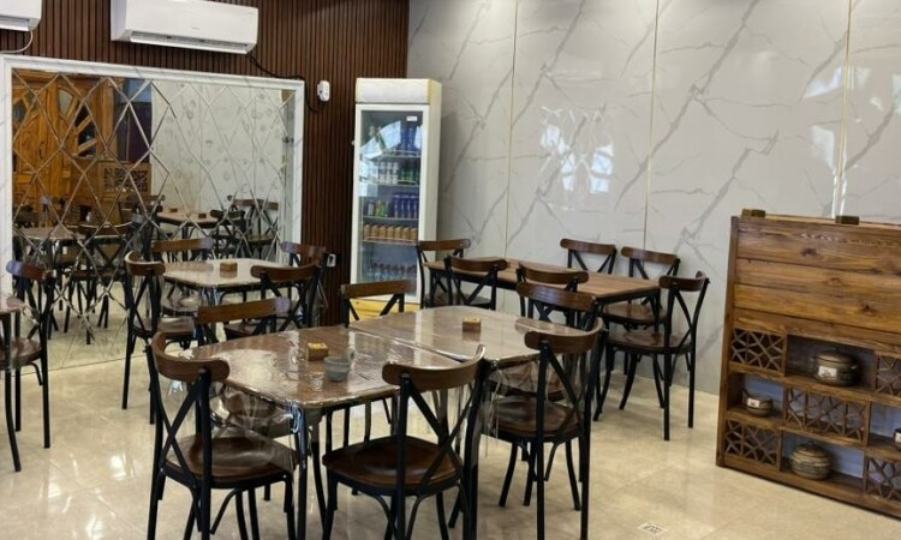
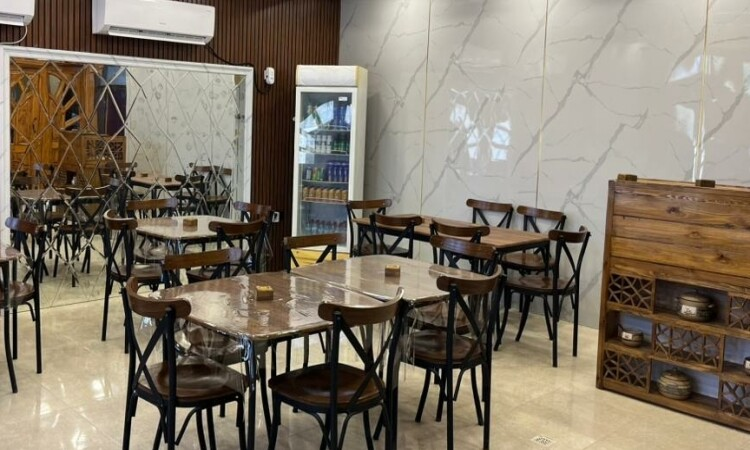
- cup [323,348,357,383]
